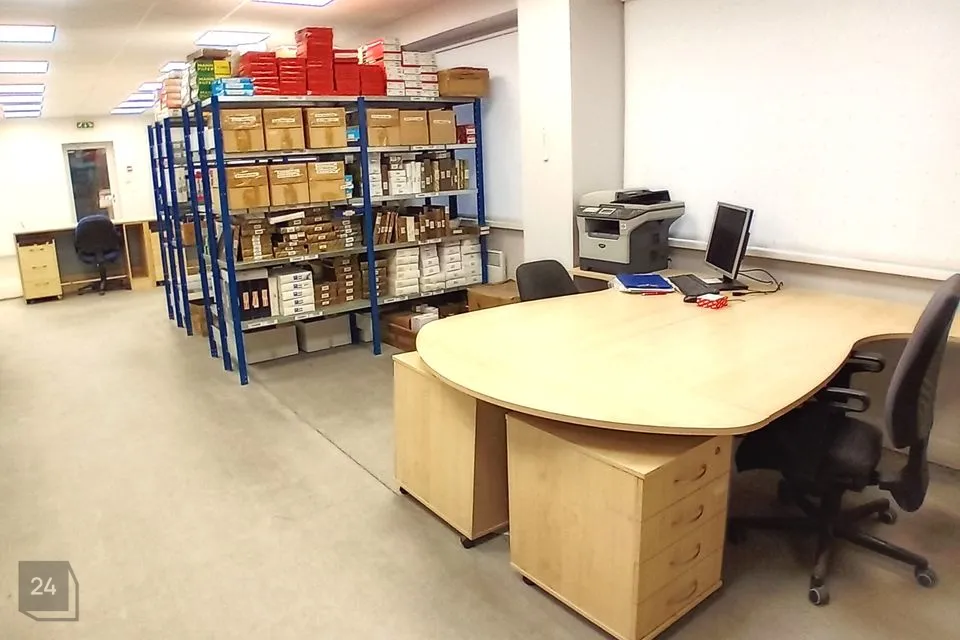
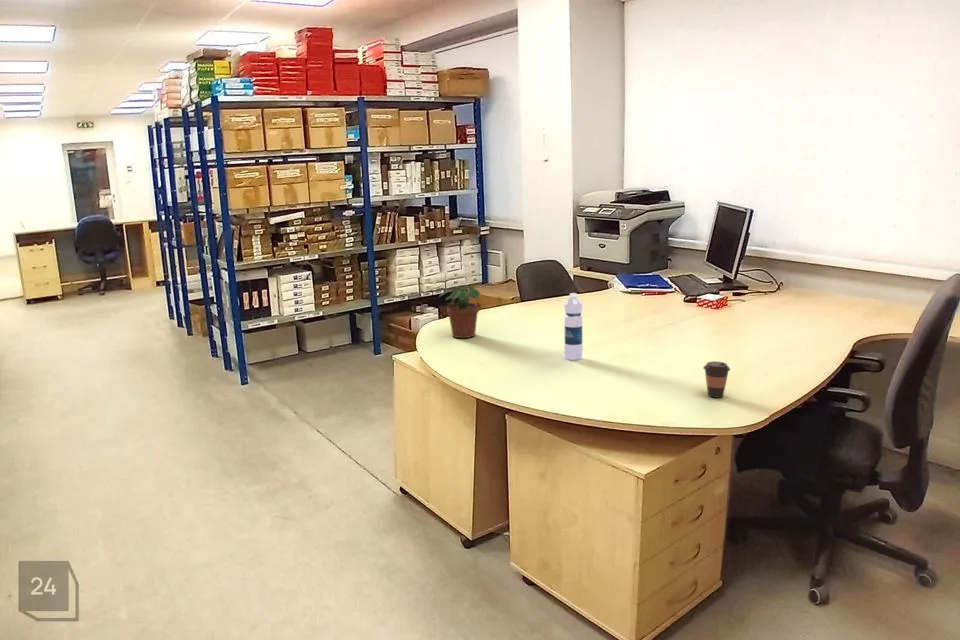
+ potted plant [438,285,481,339]
+ coffee cup [702,360,731,399]
+ water bottle [563,292,584,361]
